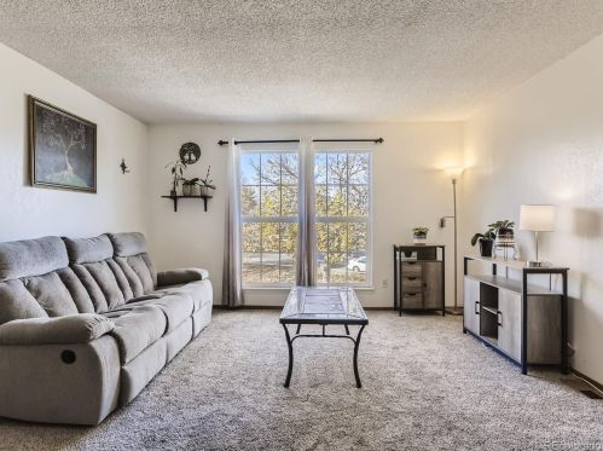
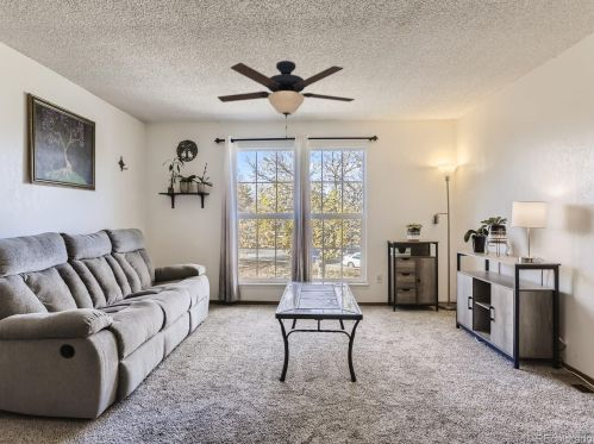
+ ceiling fan [217,60,356,140]
